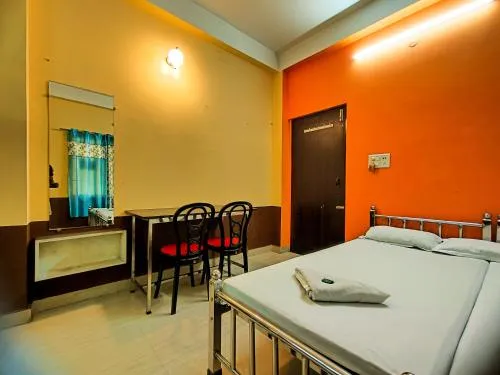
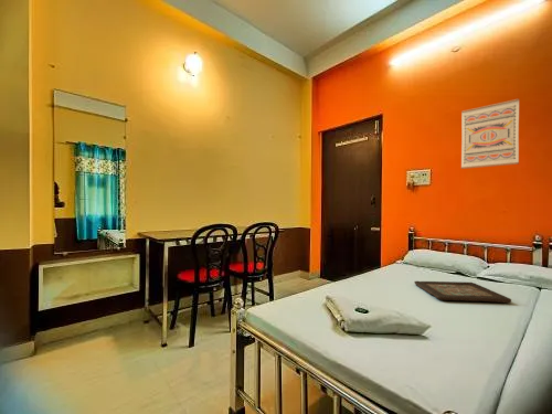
+ decorative tray [413,280,512,304]
+ wall art [460,97,520,170]
